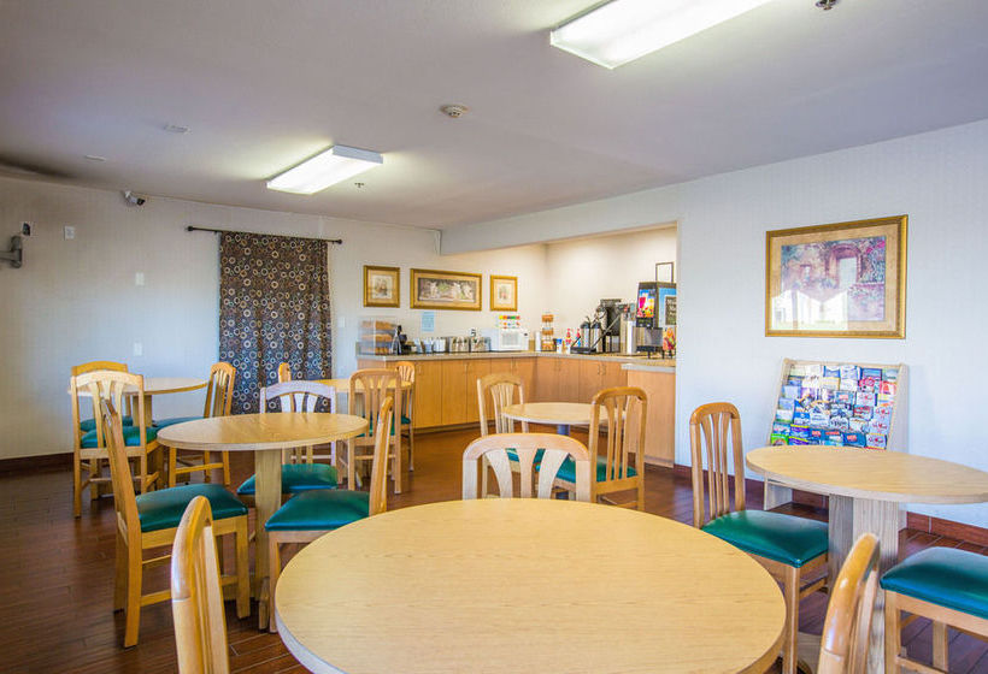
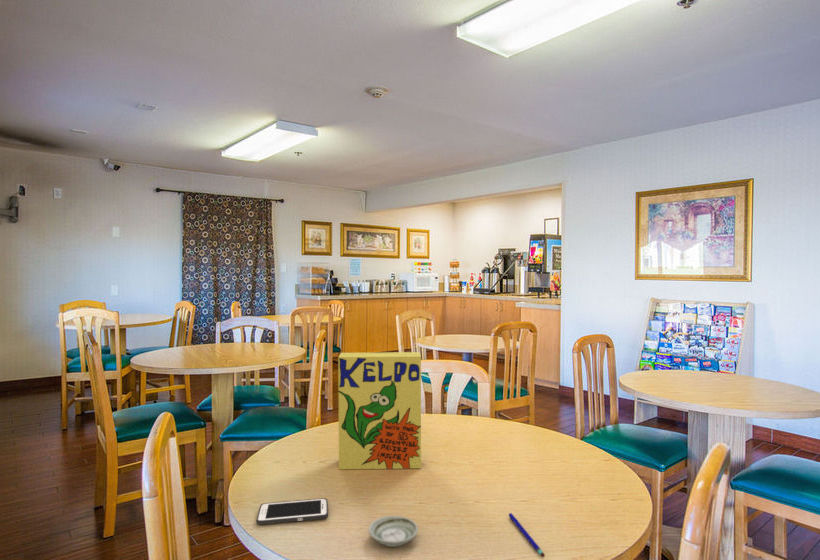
+ pen [508,512,546,558]
+ saucer [368,515,419,548]
+ cell phone [256,497,329,525]
+ cereal box [337,351,422,470]
